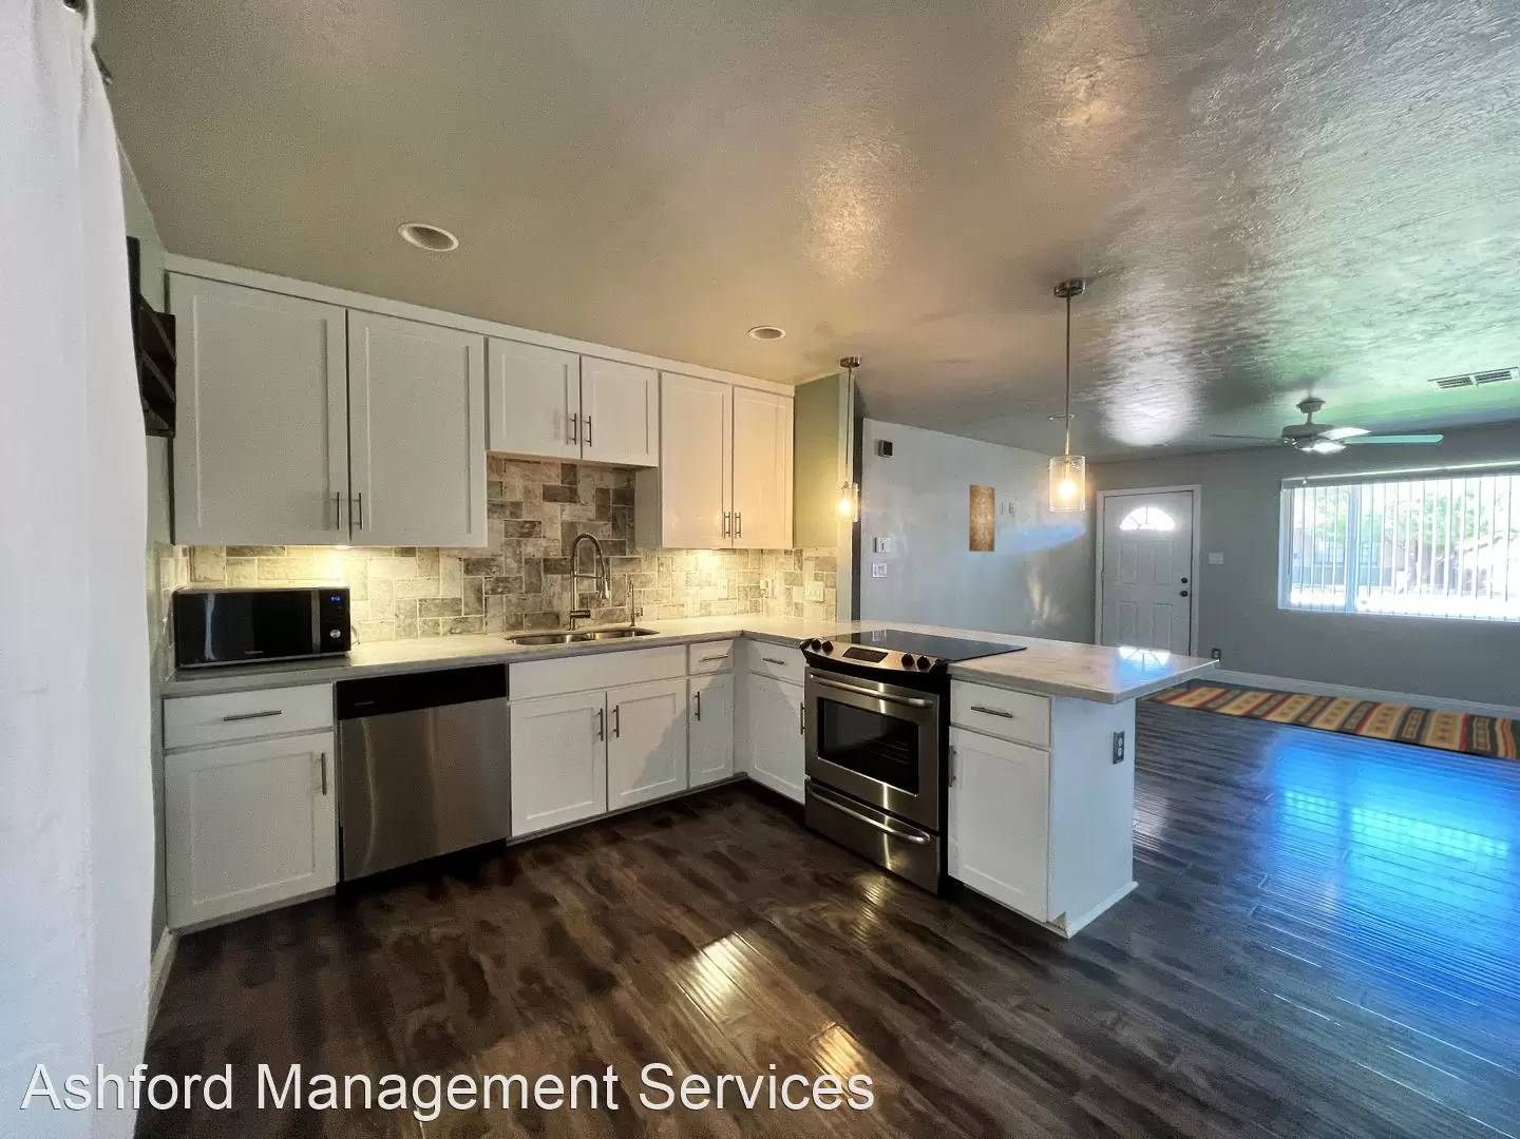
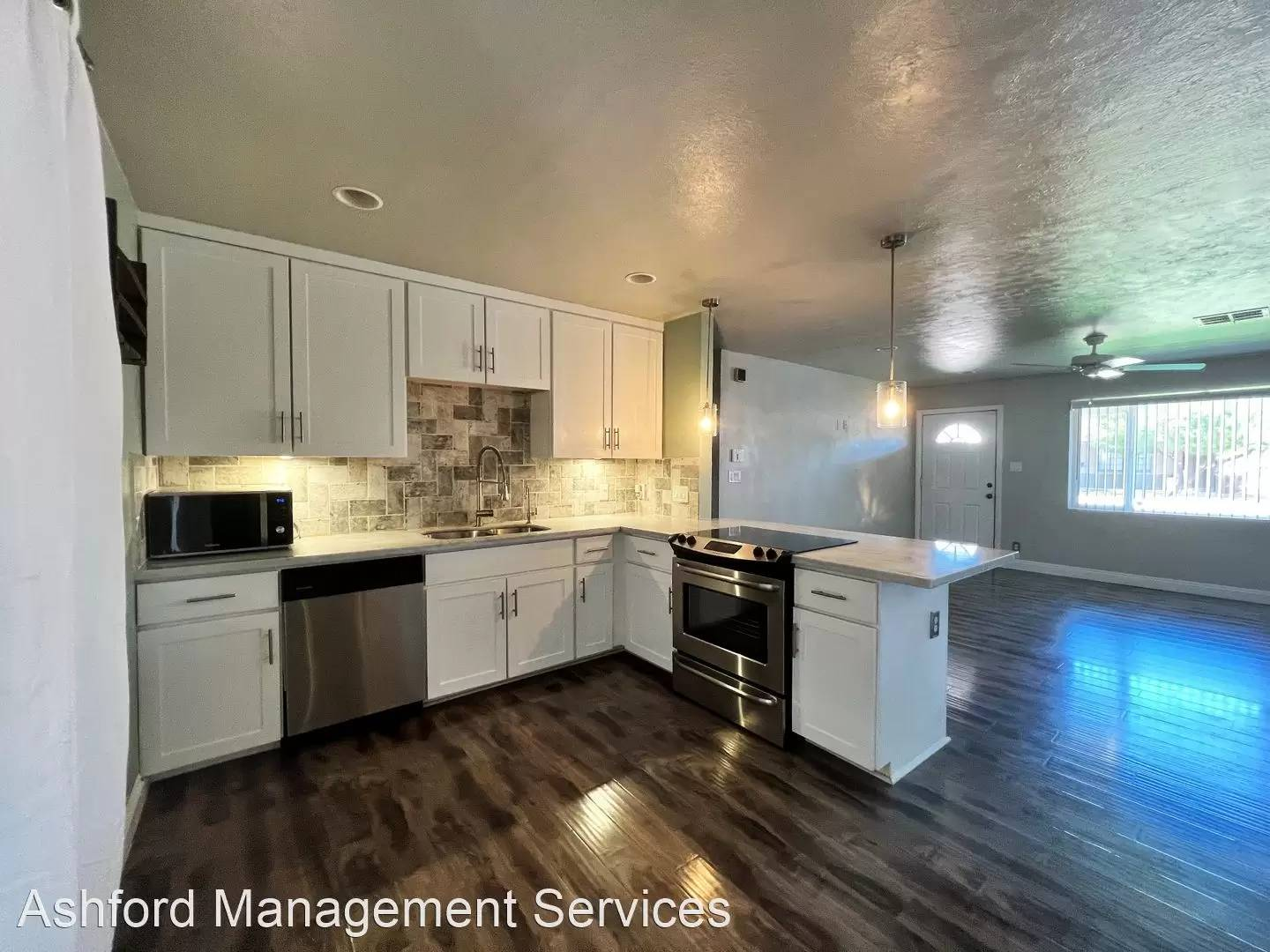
- wall art [968,485,996,553]
- rug [1141,687,1520,761]
